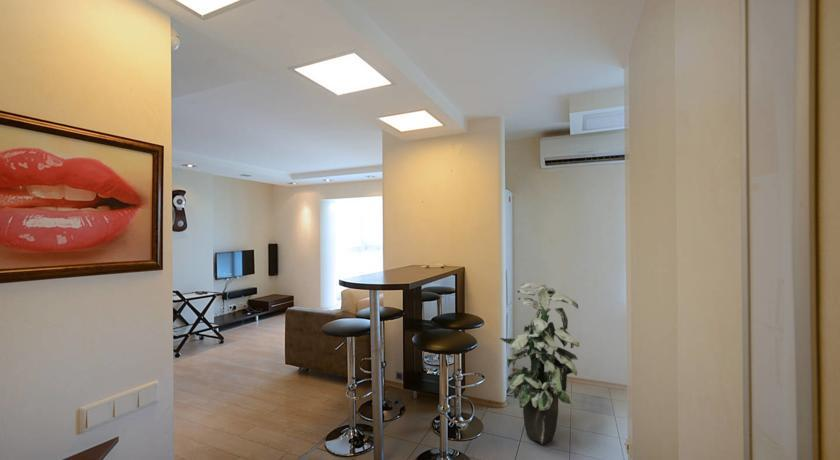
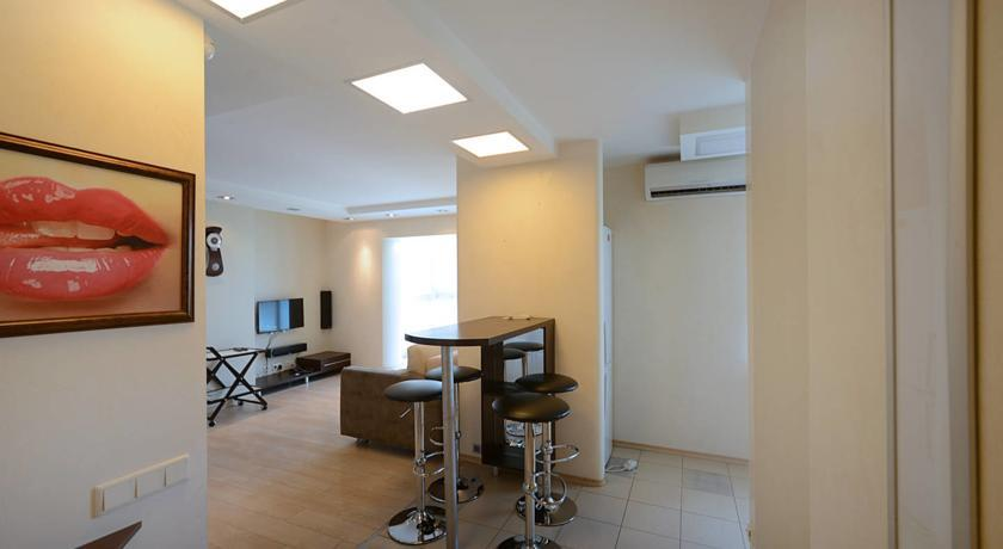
- indoor plant [499,282,580,445]
